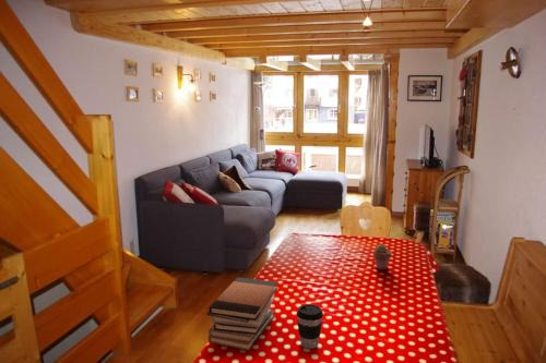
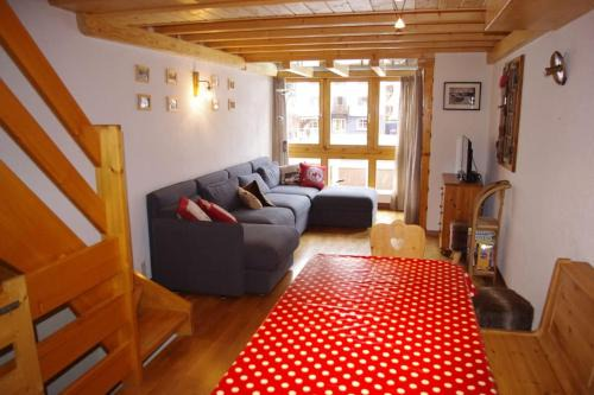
- book stack [206,277,278,352]
- potted succulent [372,243,392,270]
- coffee cup [296,303,324,350]
